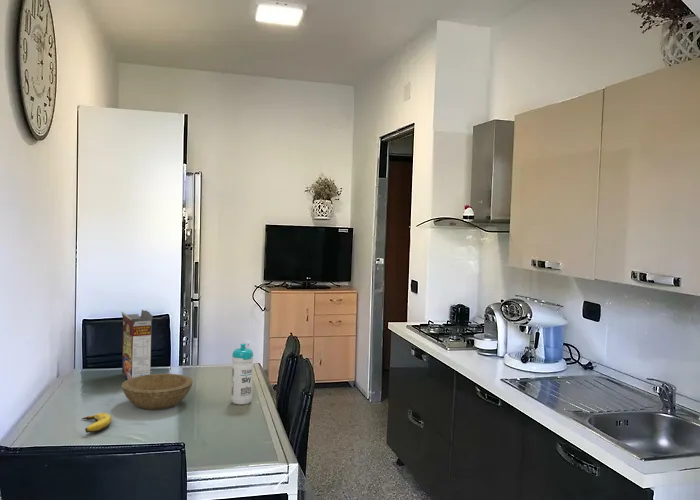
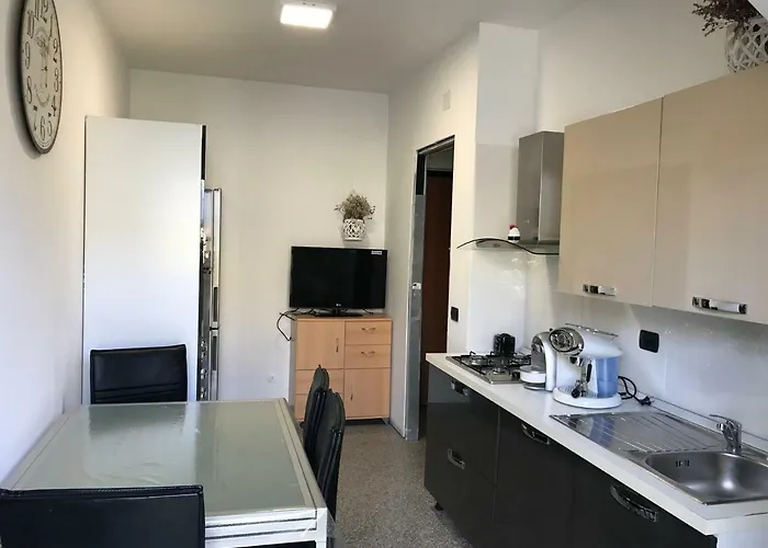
- water bottle [230,343,254,405]
- cereal box [121,309,154,380]
- bowl [121,373,194,411]
- banana [81,412,112,434]
